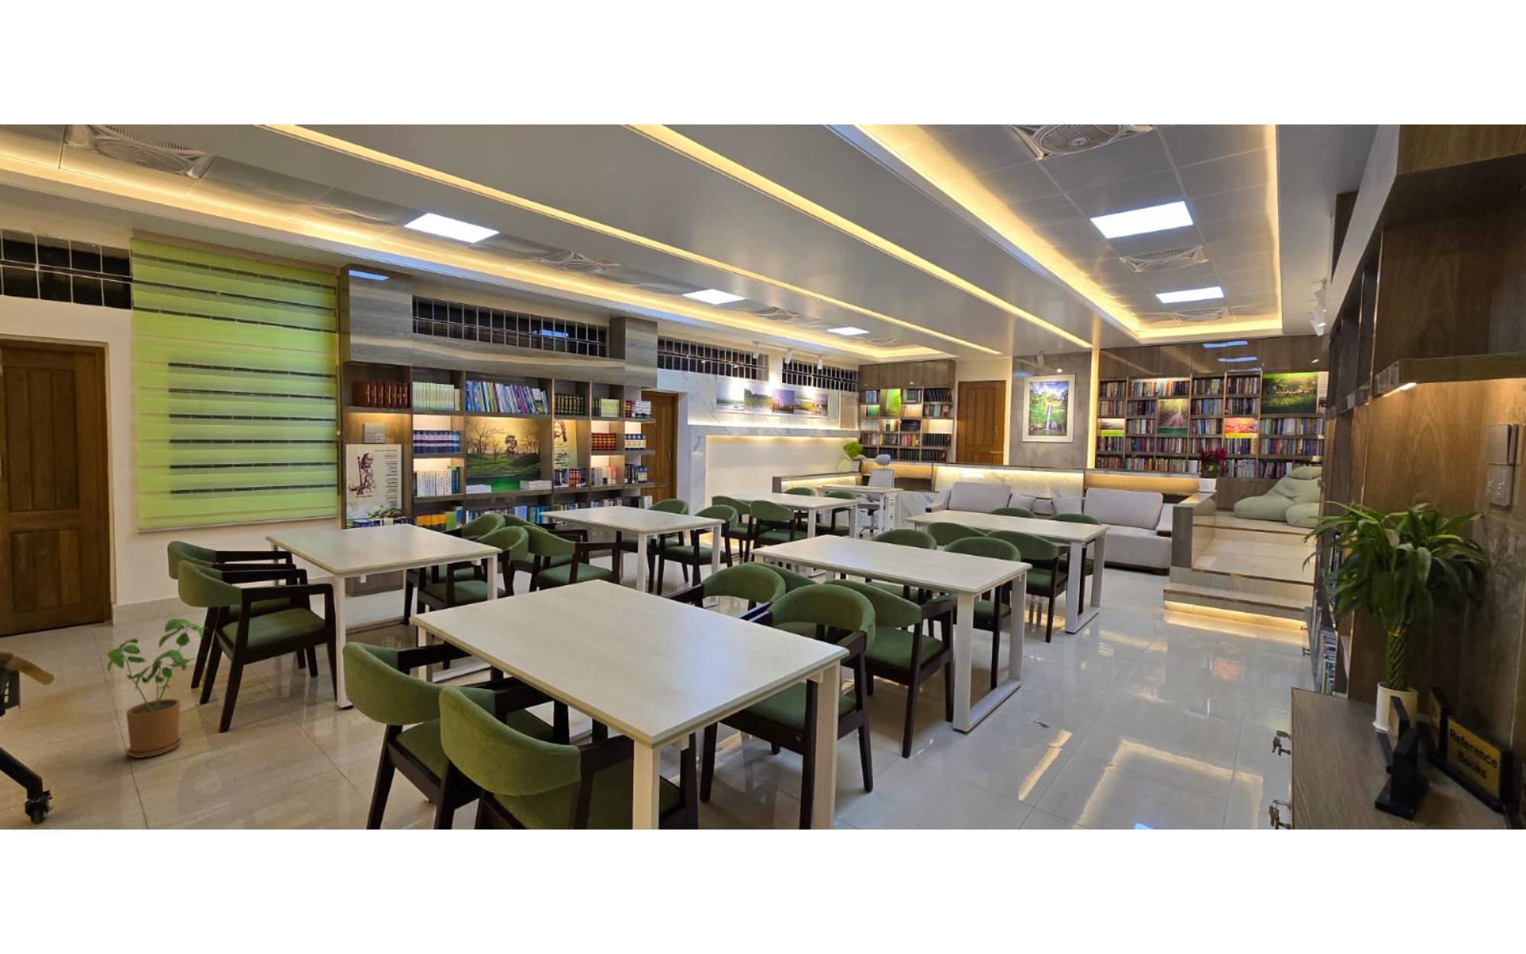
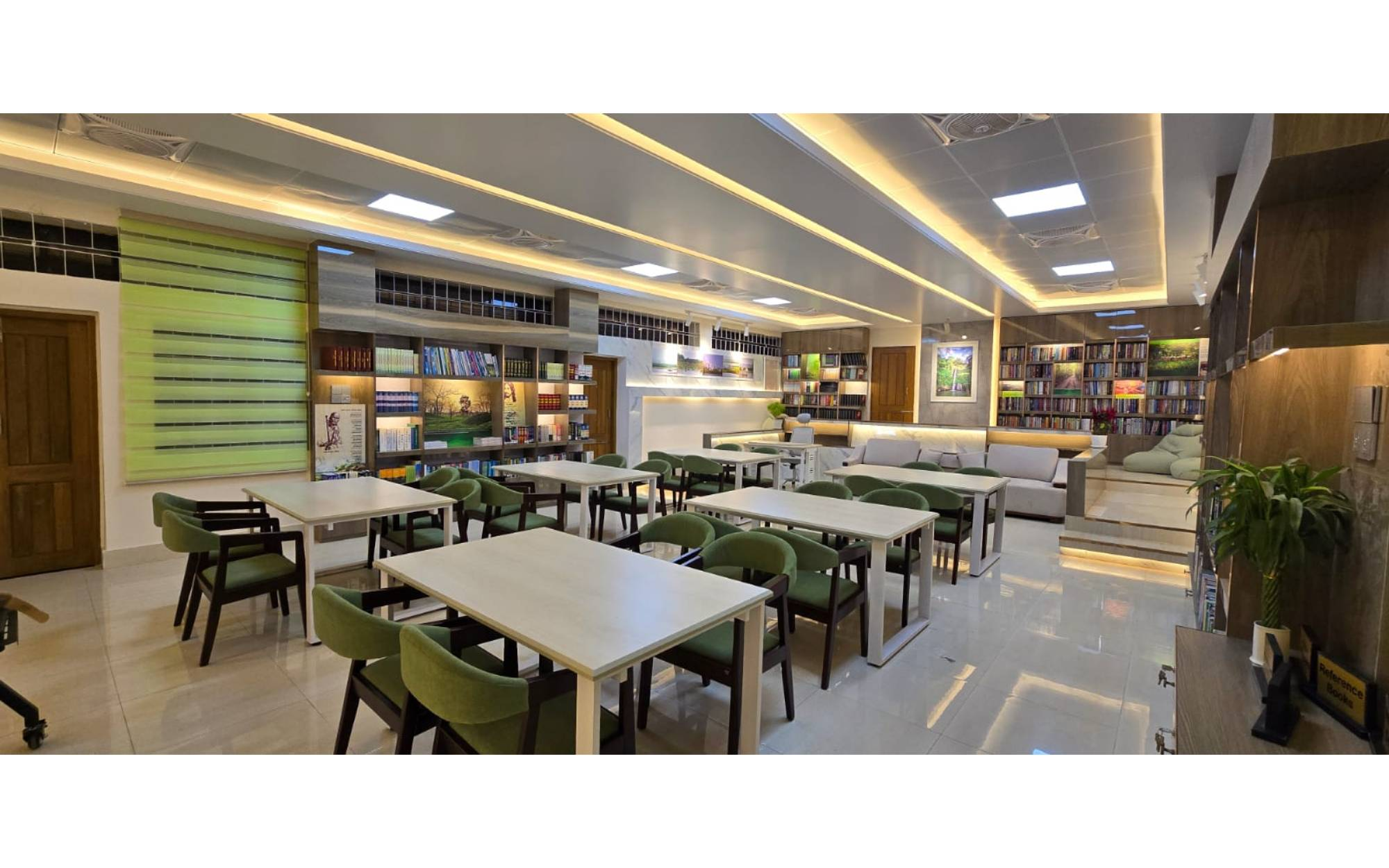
- house plant [107,618,208,758]
